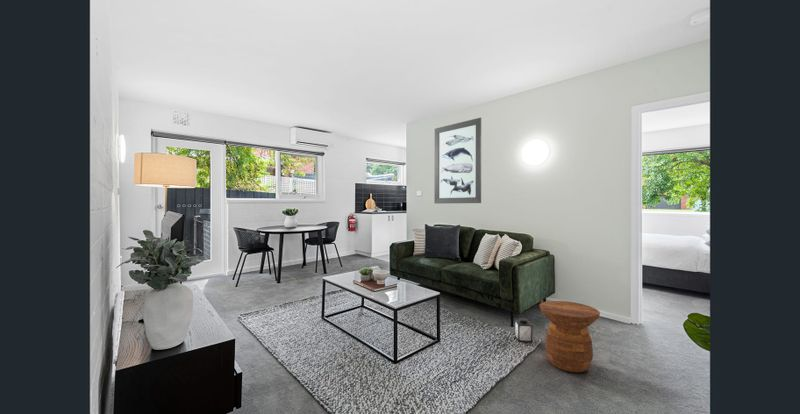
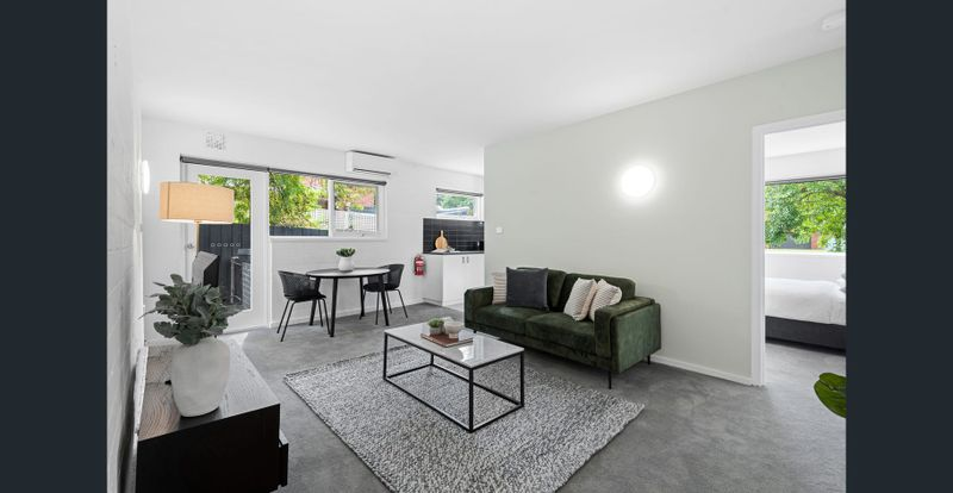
- side table [539,300,601,373]
- lantern [514,304,533,343]
- wall art [433,117,482,205]
